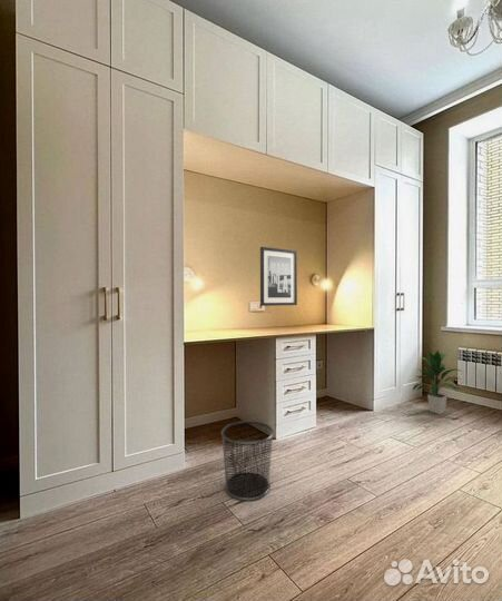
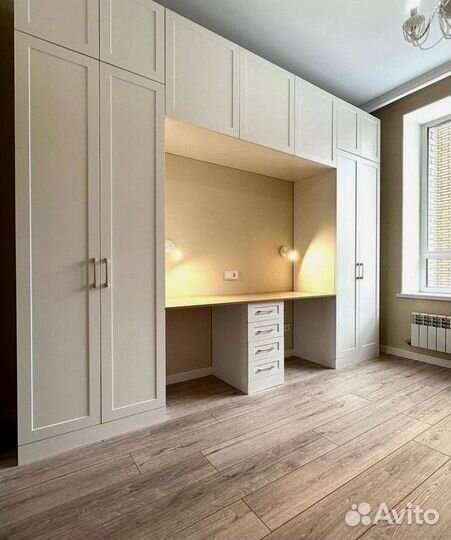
- wall art [259,246,298,307]
- indoor plant [412,349,466,415]
- waste bin [220,420,275,502]
